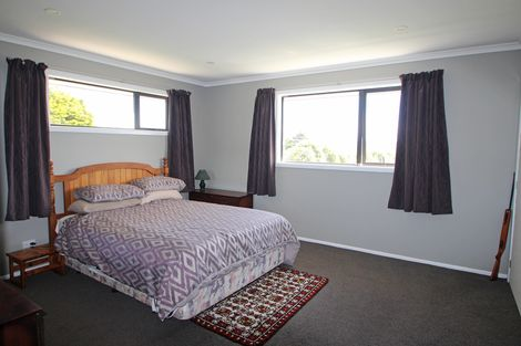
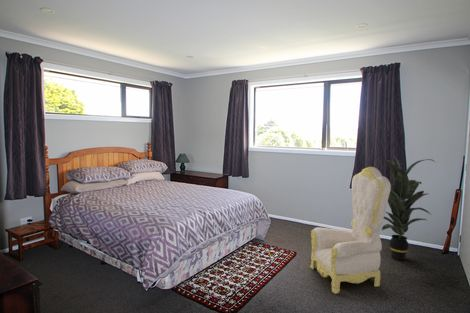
+ indoor plant [381,151,436,261]
+ armchair [309,166,392,295]
